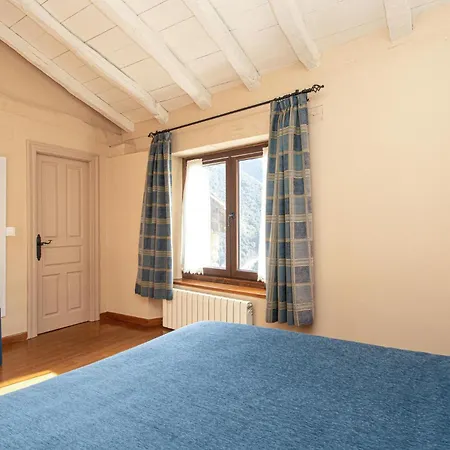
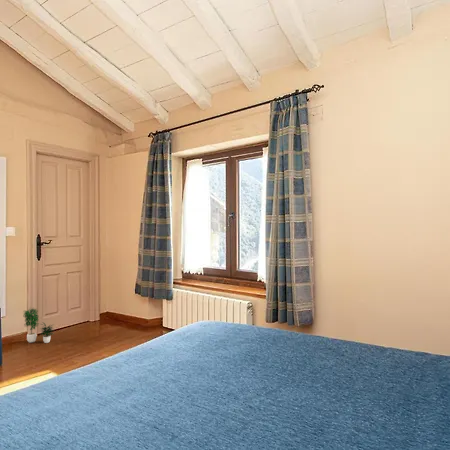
+ potted plant [22,306,56,344]
